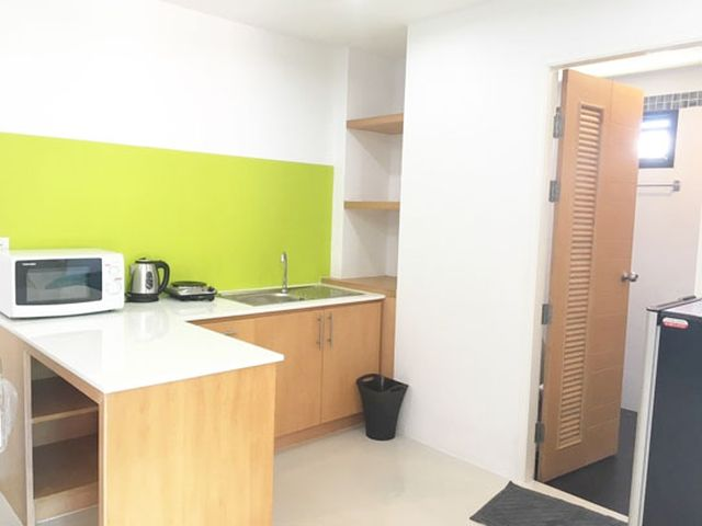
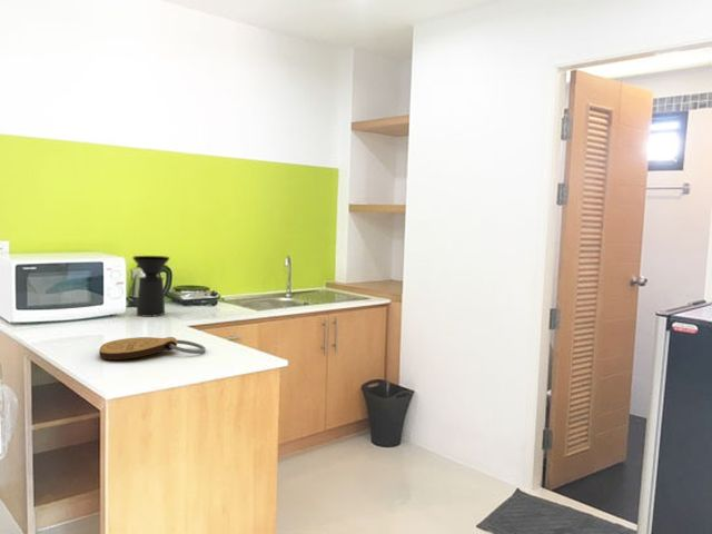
+ coffee maker [131,255,170,318]
+ key chain [98,336,207,360]
